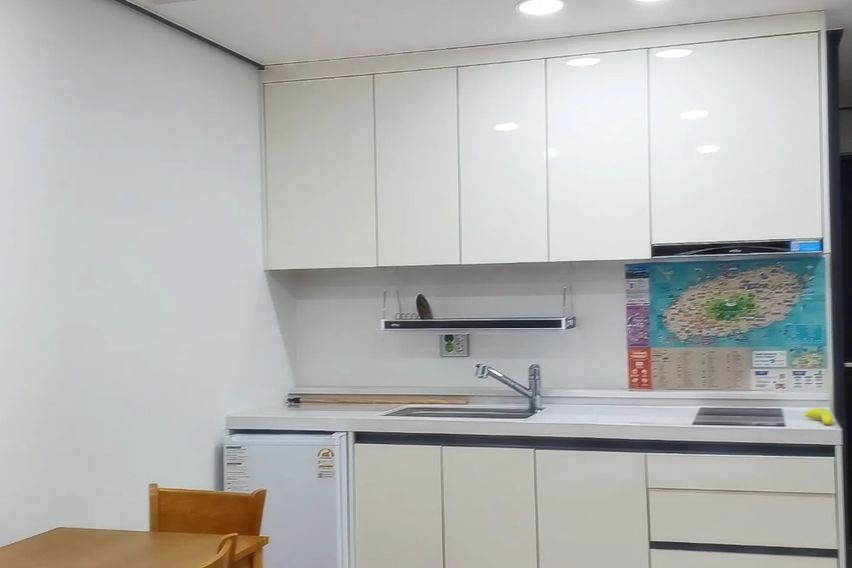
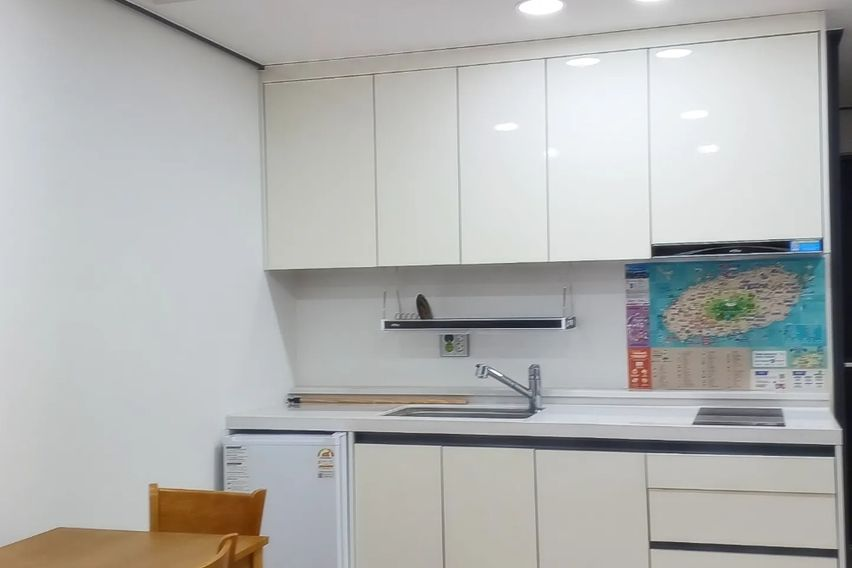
- banana [804,407,834,426]
